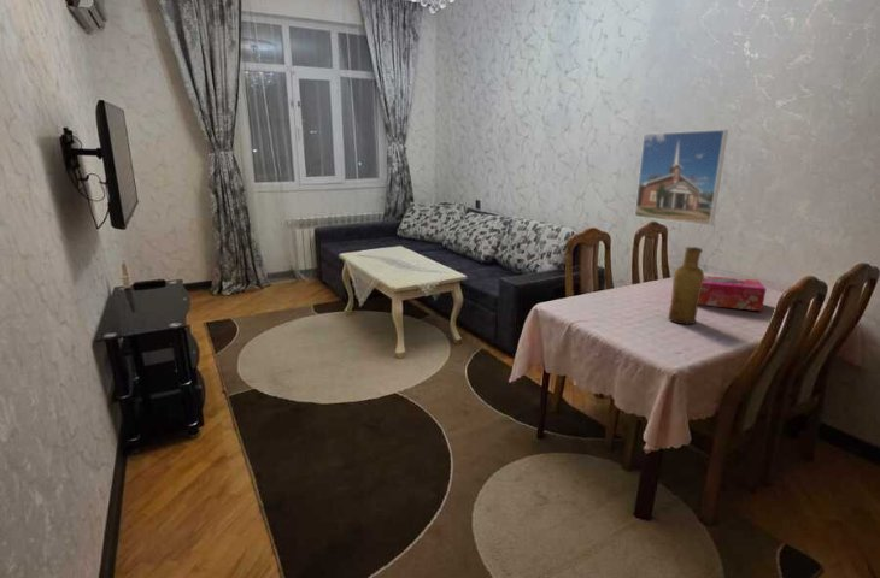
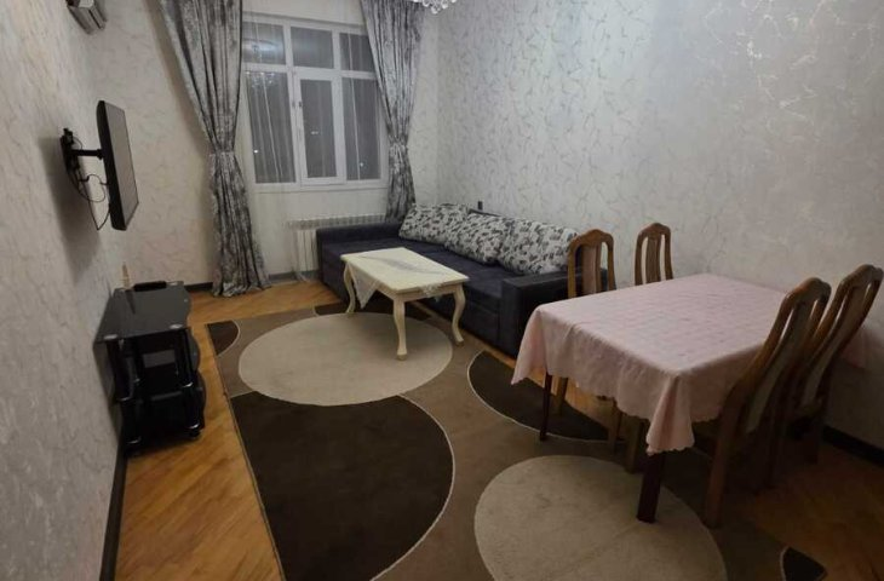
- tissue box [698,275,768,312]
- vase [667,246,705,325]
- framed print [634,129,729,226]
